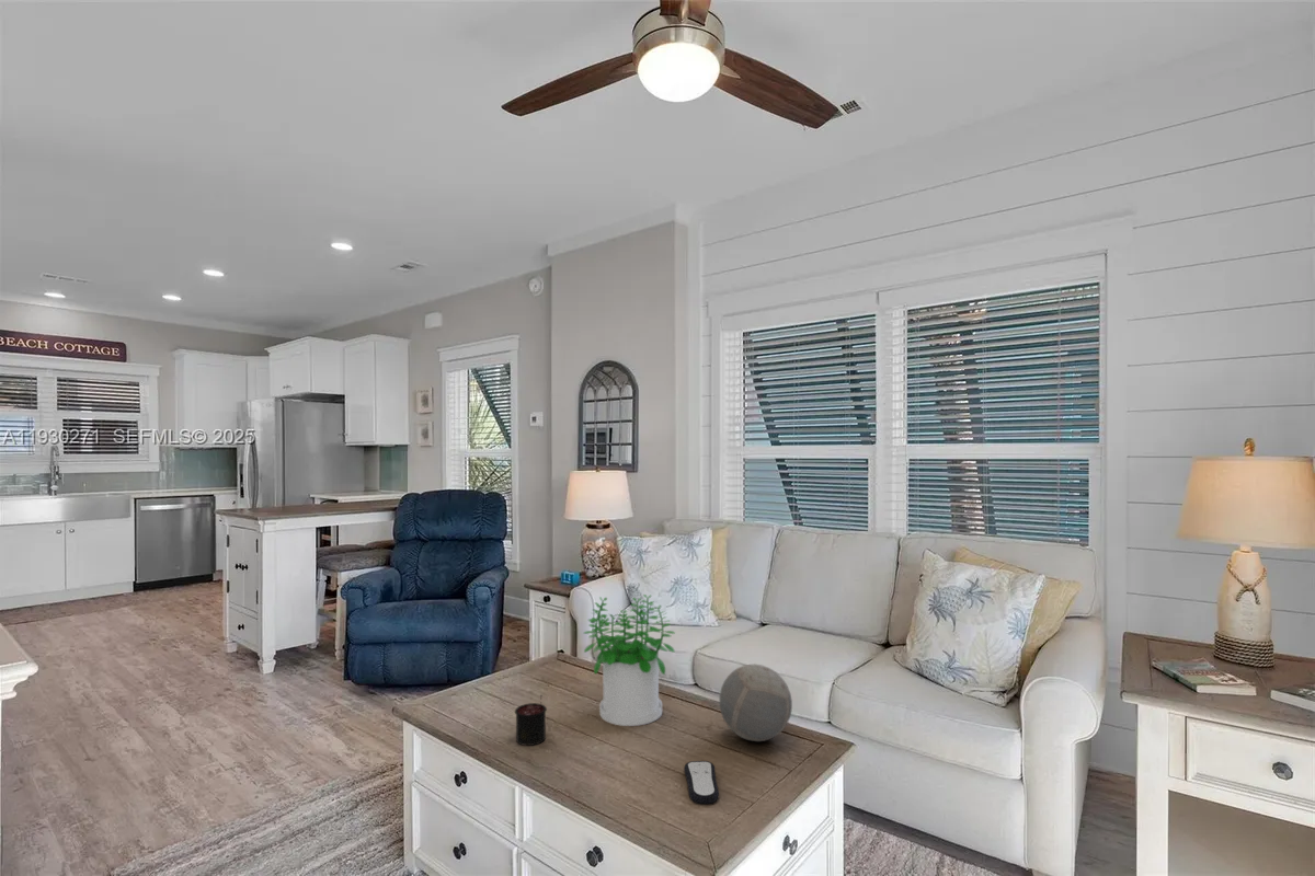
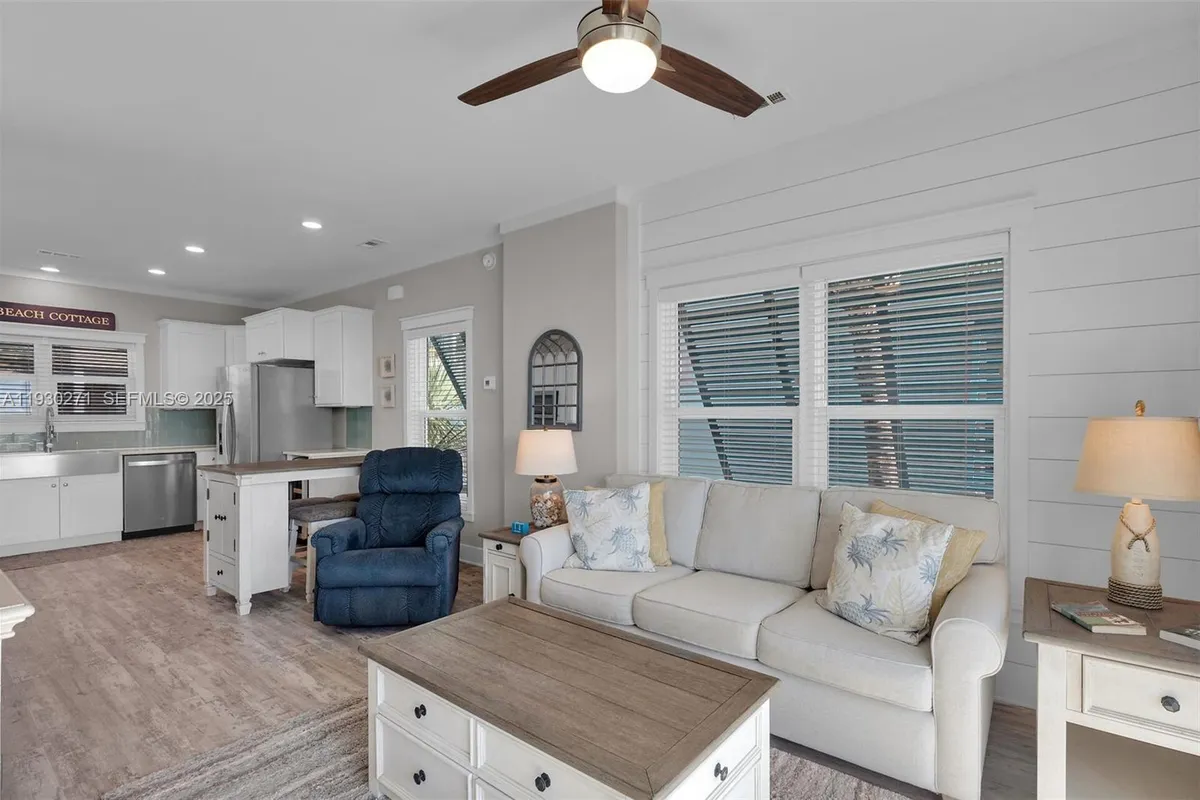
- potted plant [583,593,676,727]
- remote control [683,760,720,805]
- candle [514,694,548,747]
- decorative orb [719,662,793,742]
